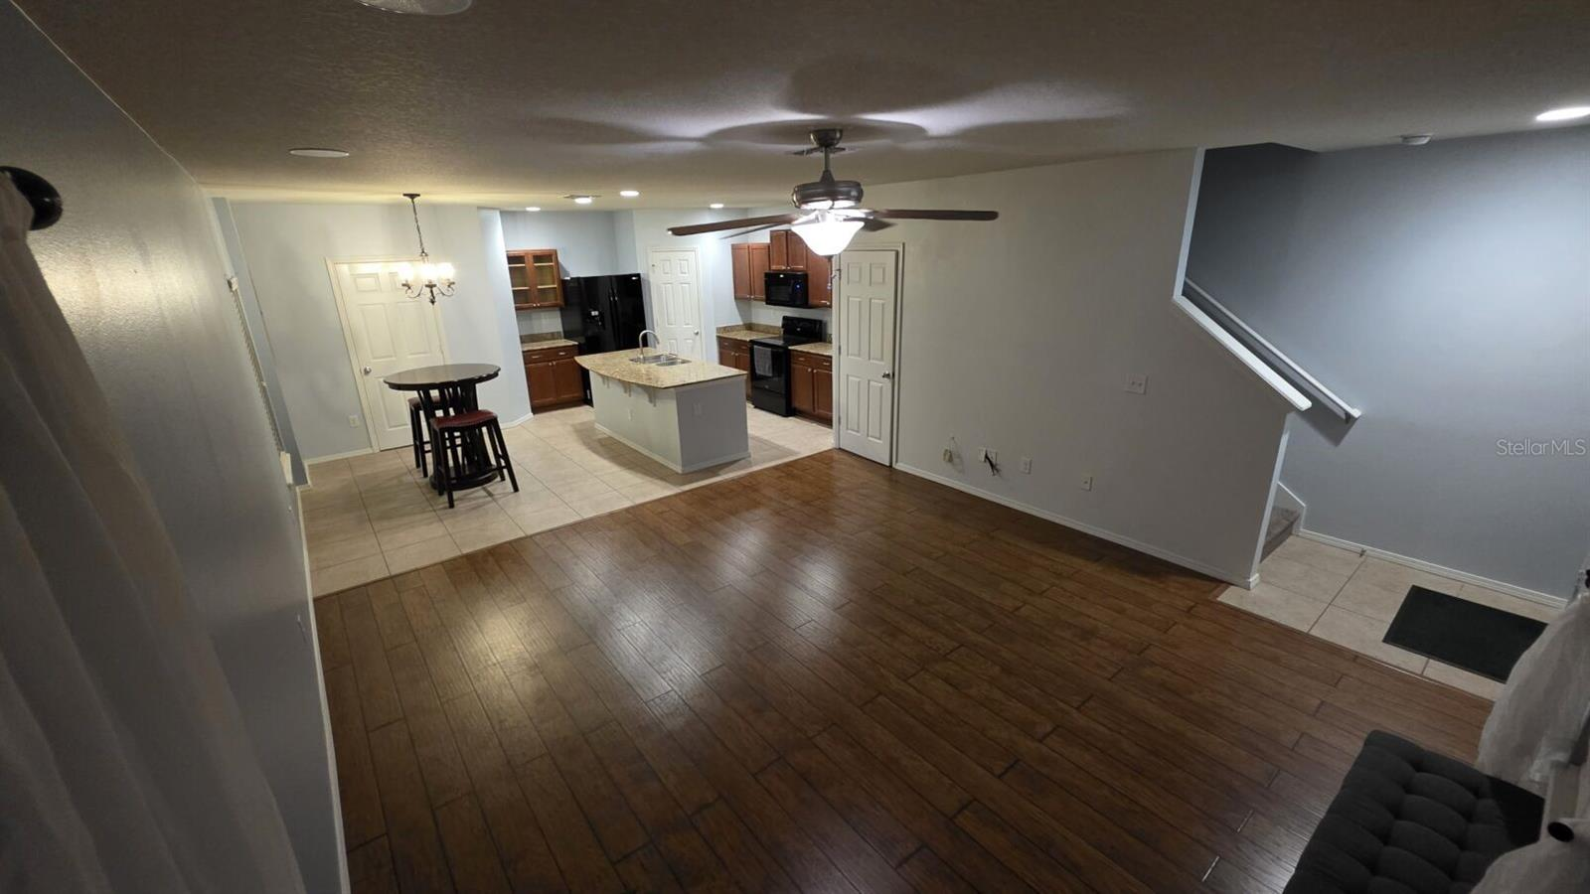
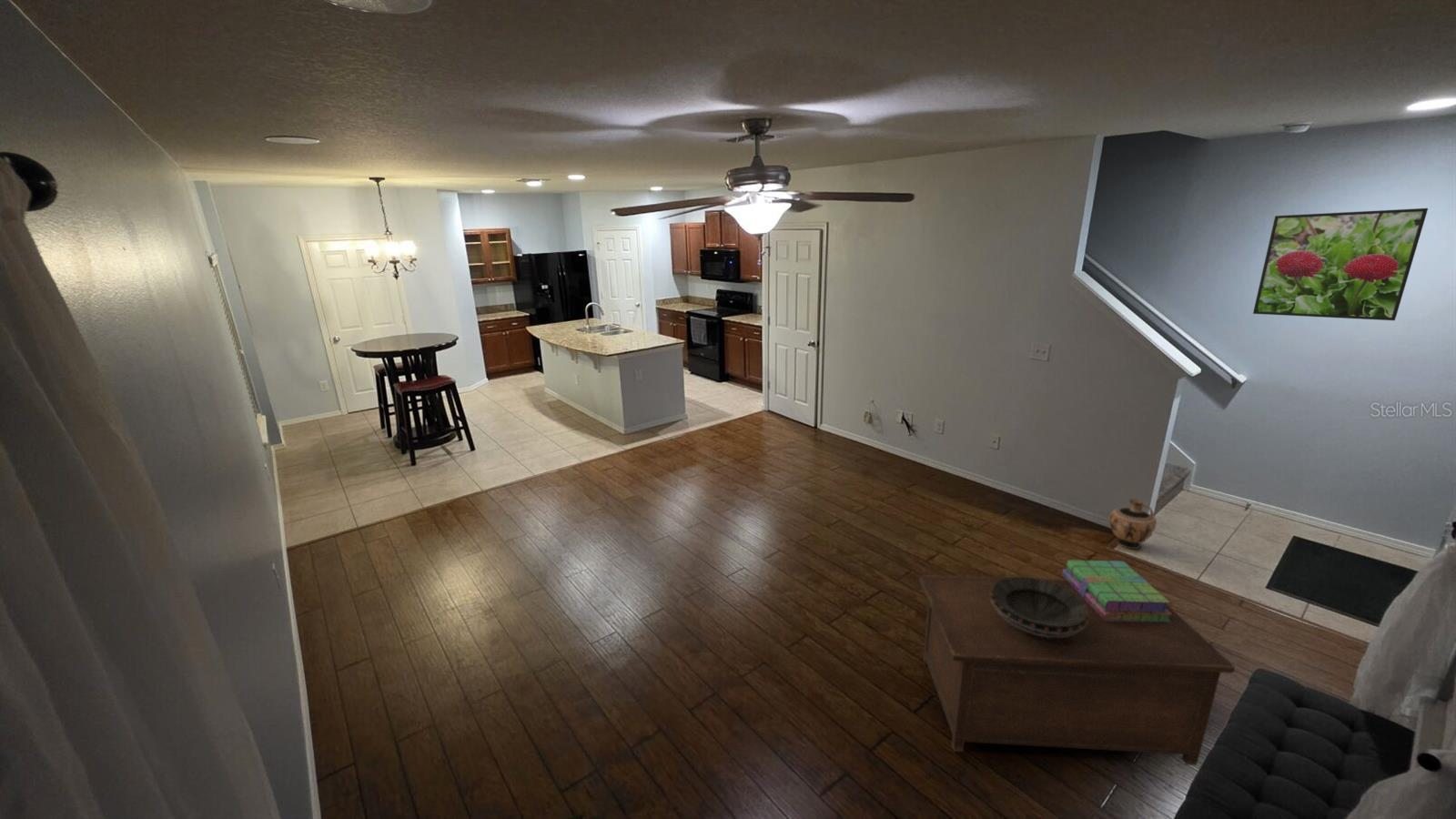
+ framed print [1252,207,1429,321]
+ ceramic jug [1109,498,1158,550]
+ stack of books [1061,560,1172,622]
+ cabinet [918,574,1236,766]
+ decorative bowl [990,576,1090,637]
